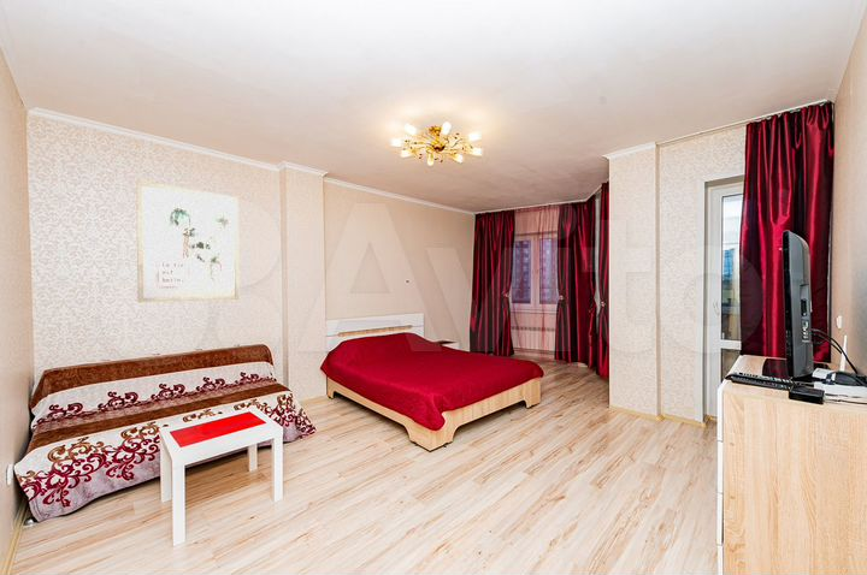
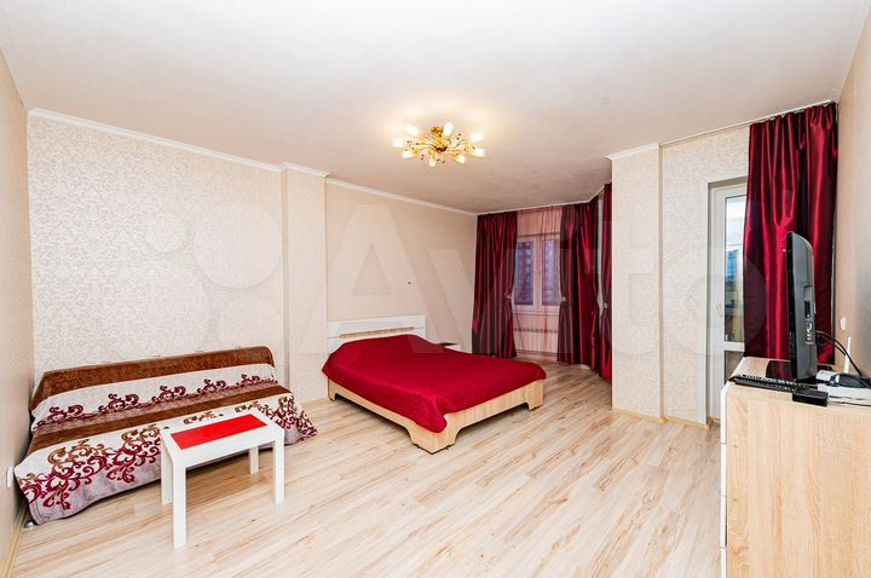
- wall art [136,179,240,303]
